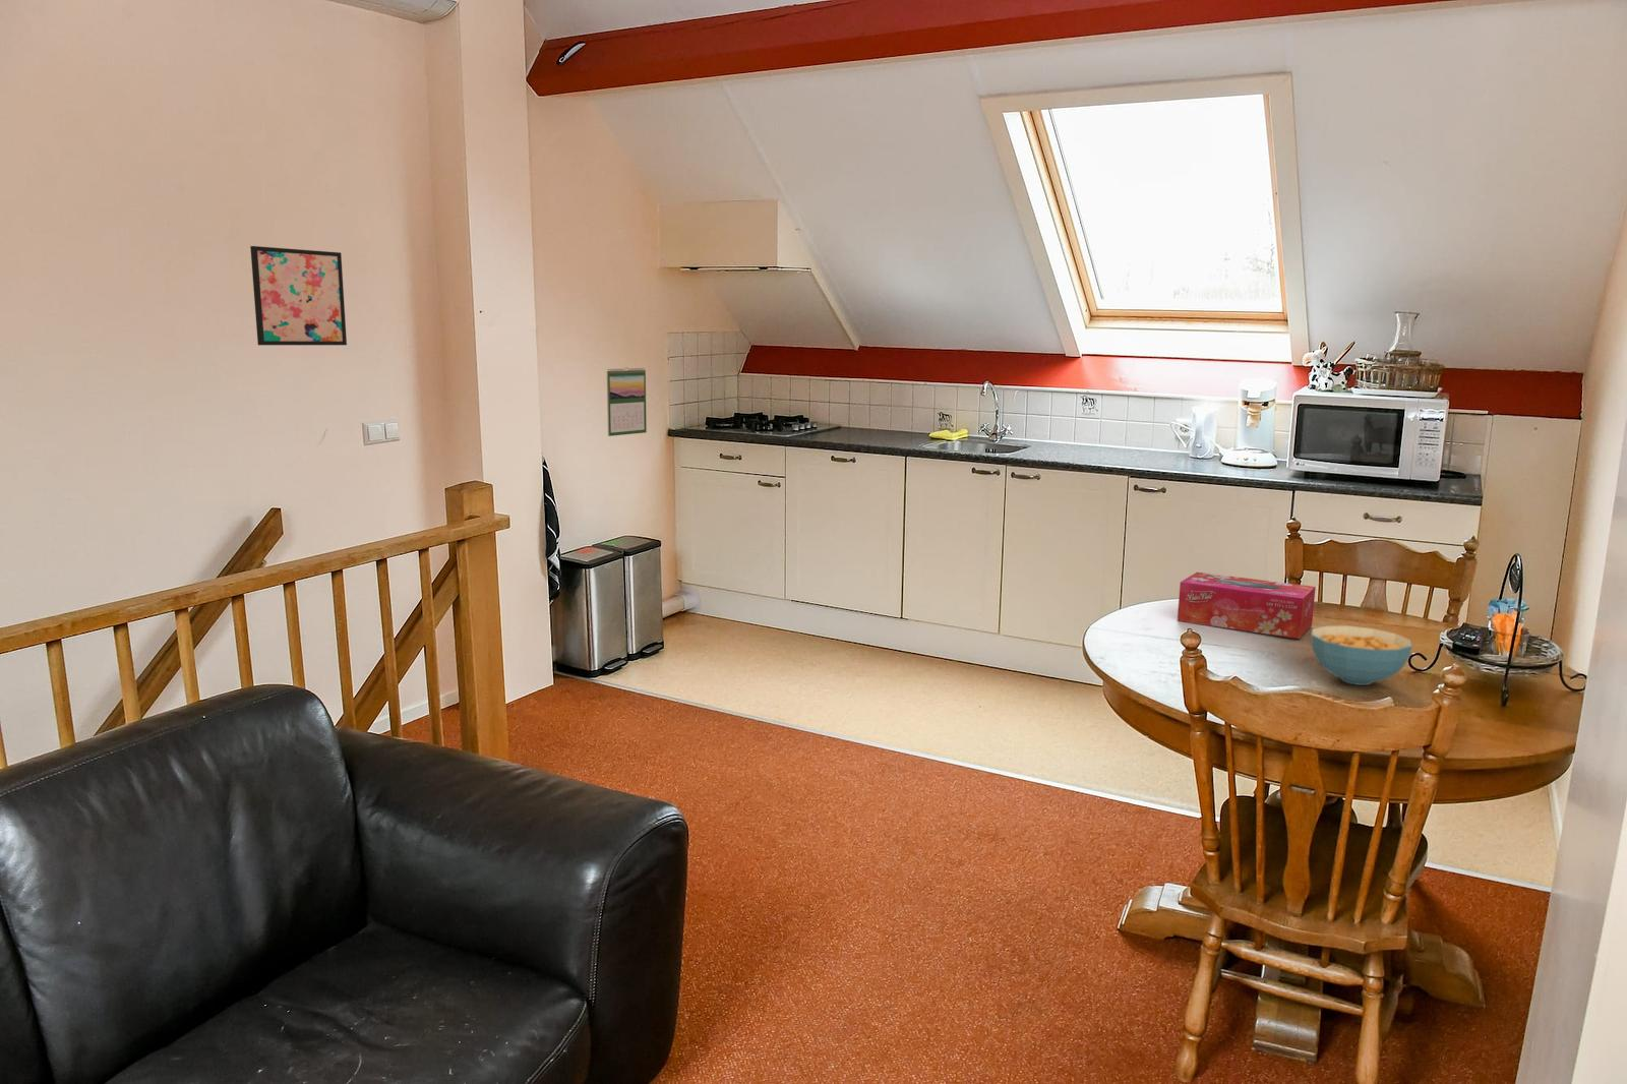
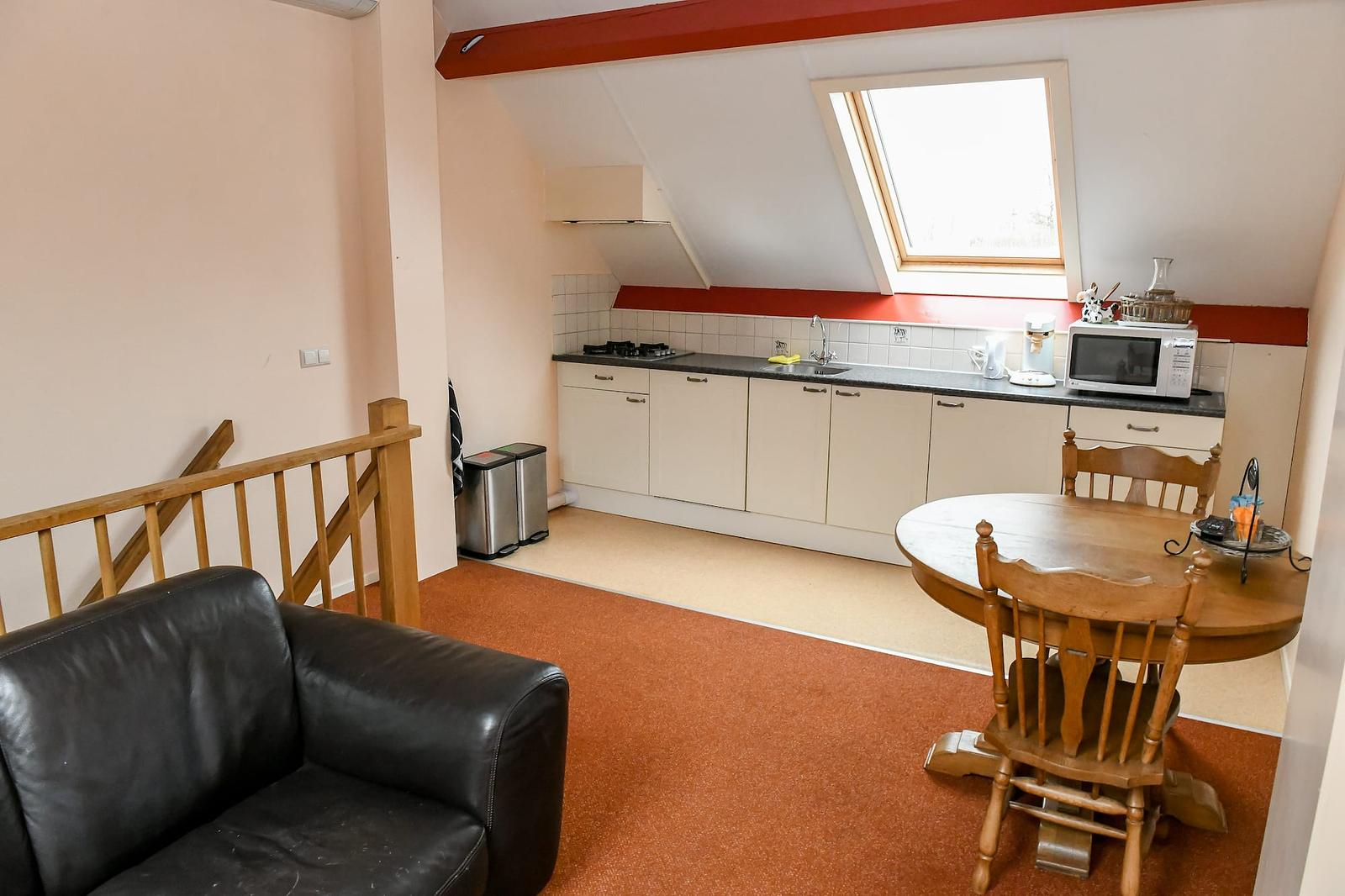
- cereal bowl [1310,624,1413,686]
- calendar [606,367,647,437]
- wall art [249,246,347,346]
- tissue box [1177,571,1317,640]
